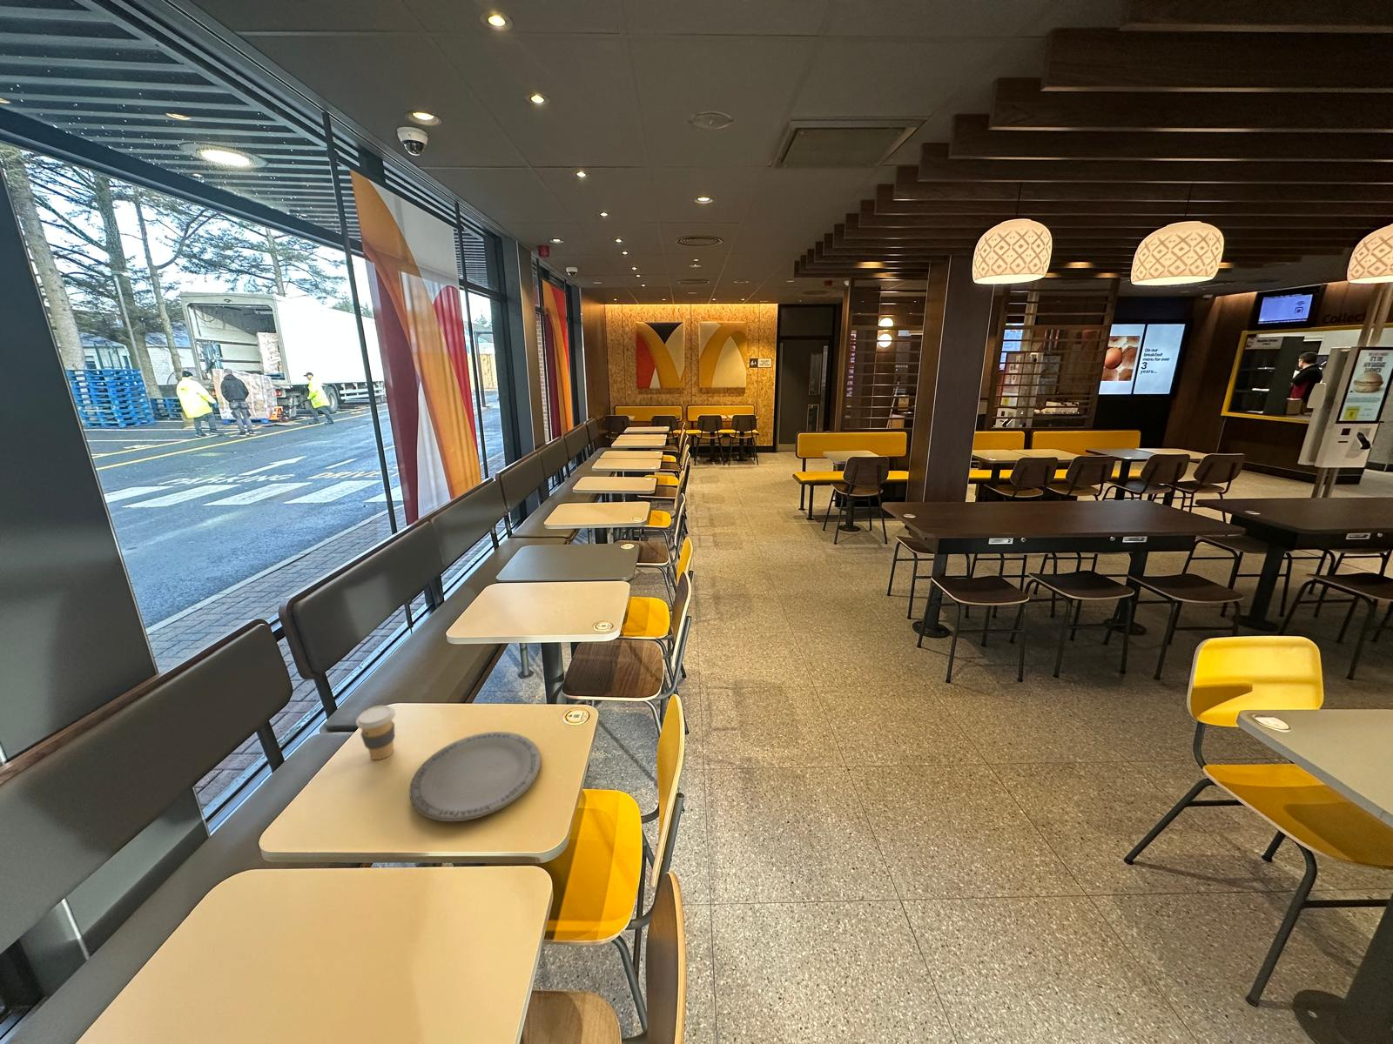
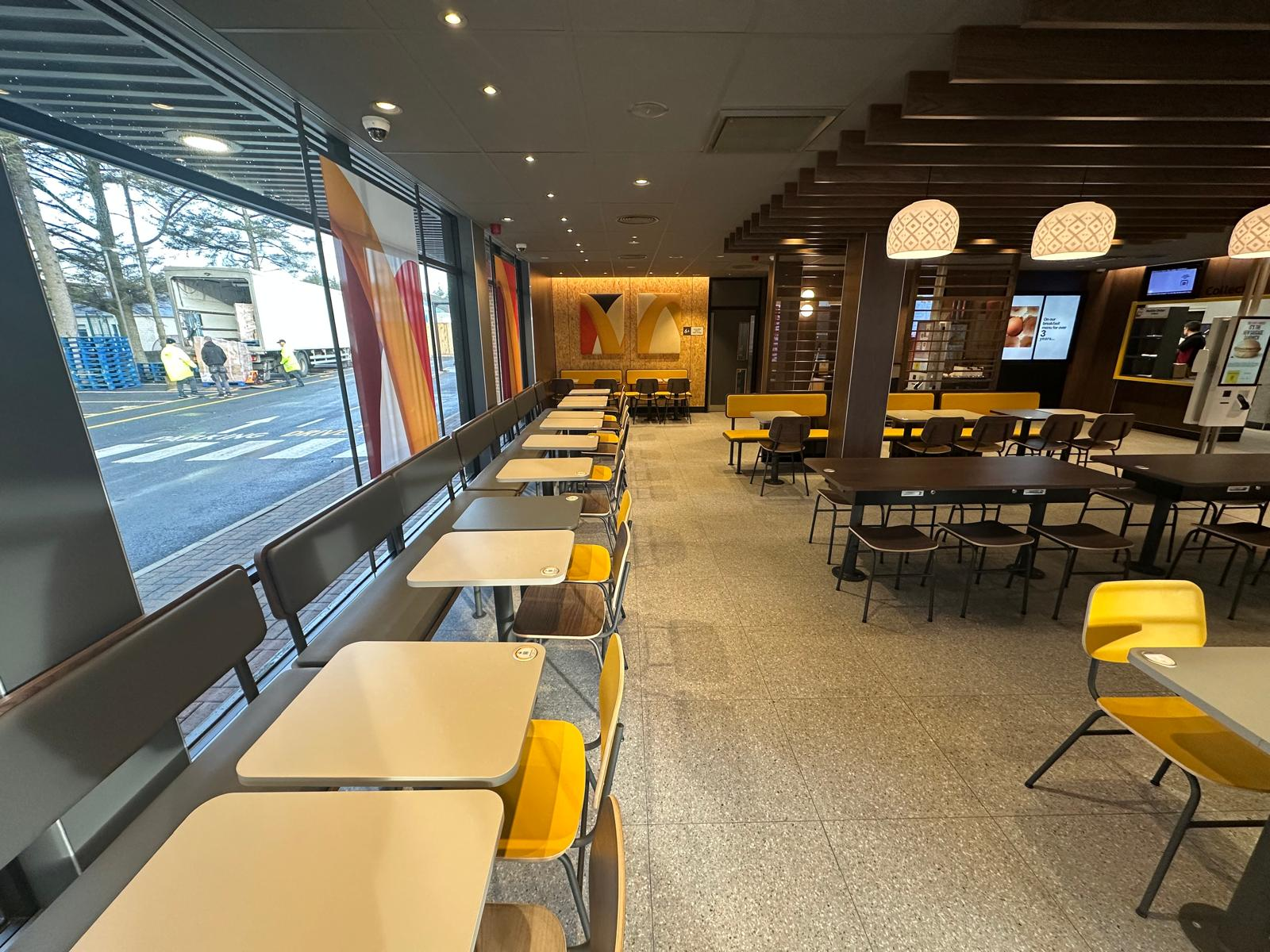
- coffee cup [355,705,396,760]
- plate [408,730,542,822]
